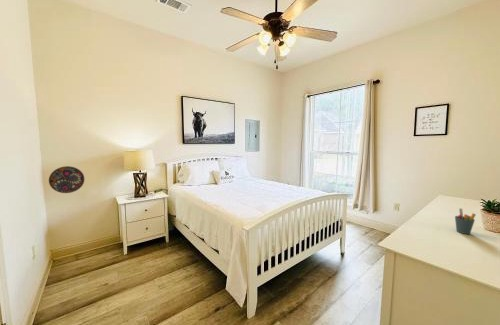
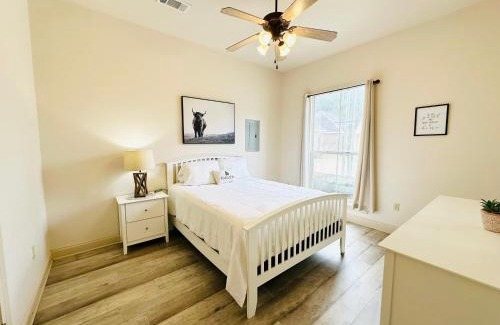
- pen holder [454,207,477,235]
- decorative plate [48,165,85,194]
